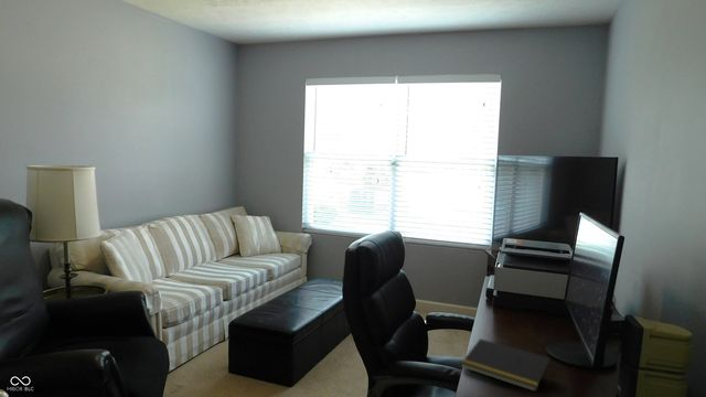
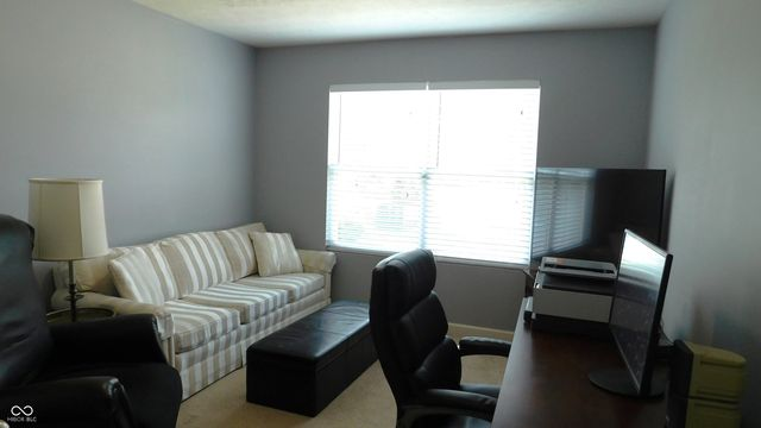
- notepad [460,337,552,393]
